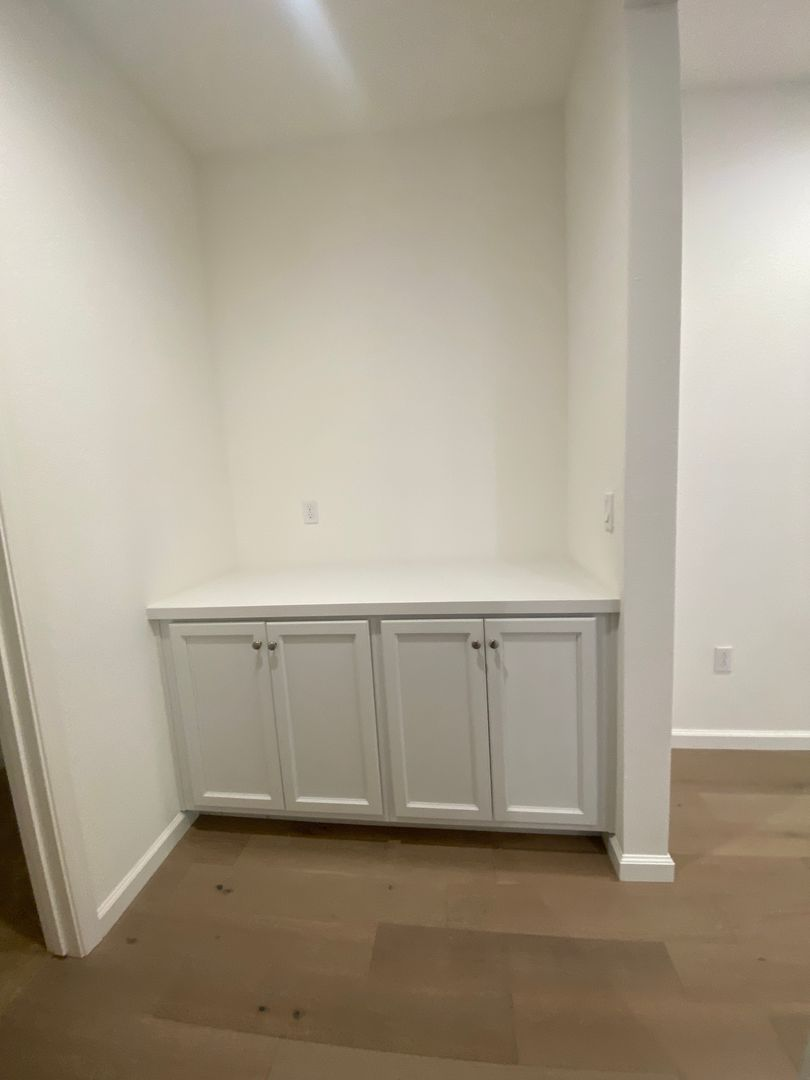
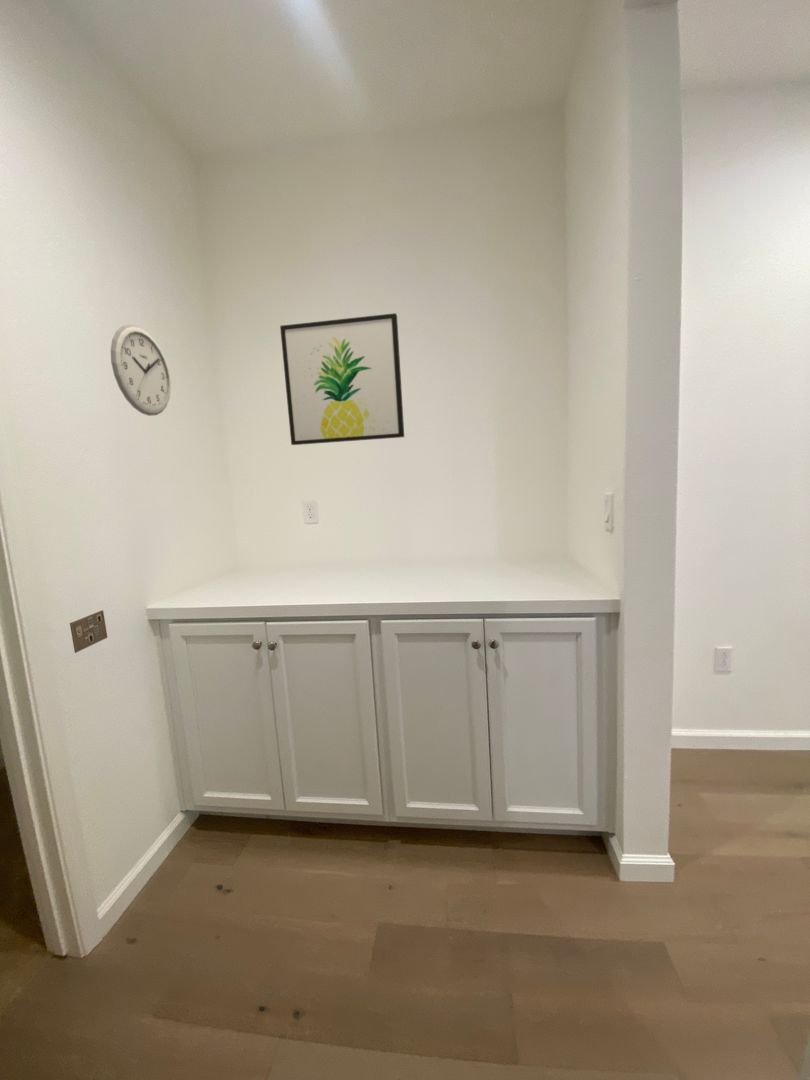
+ wall art [279,312,405,446]
+ framed print [69,609,108,654]
+ wall clock [110,323,172,417]
